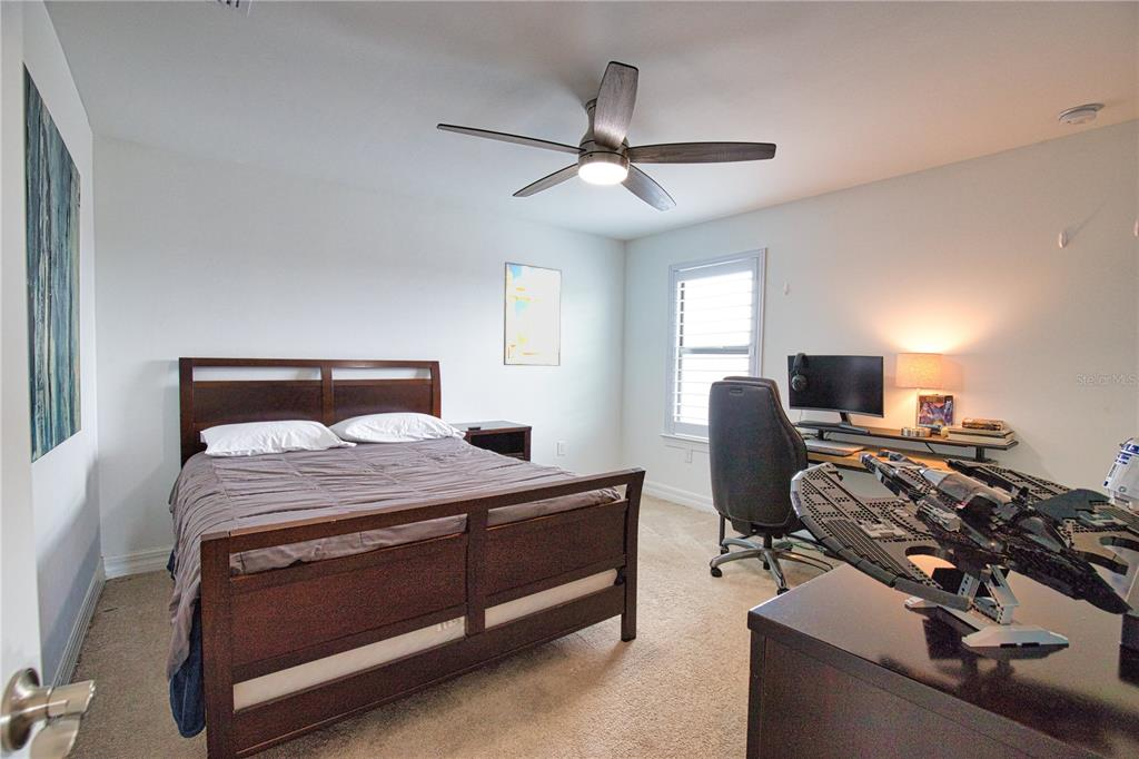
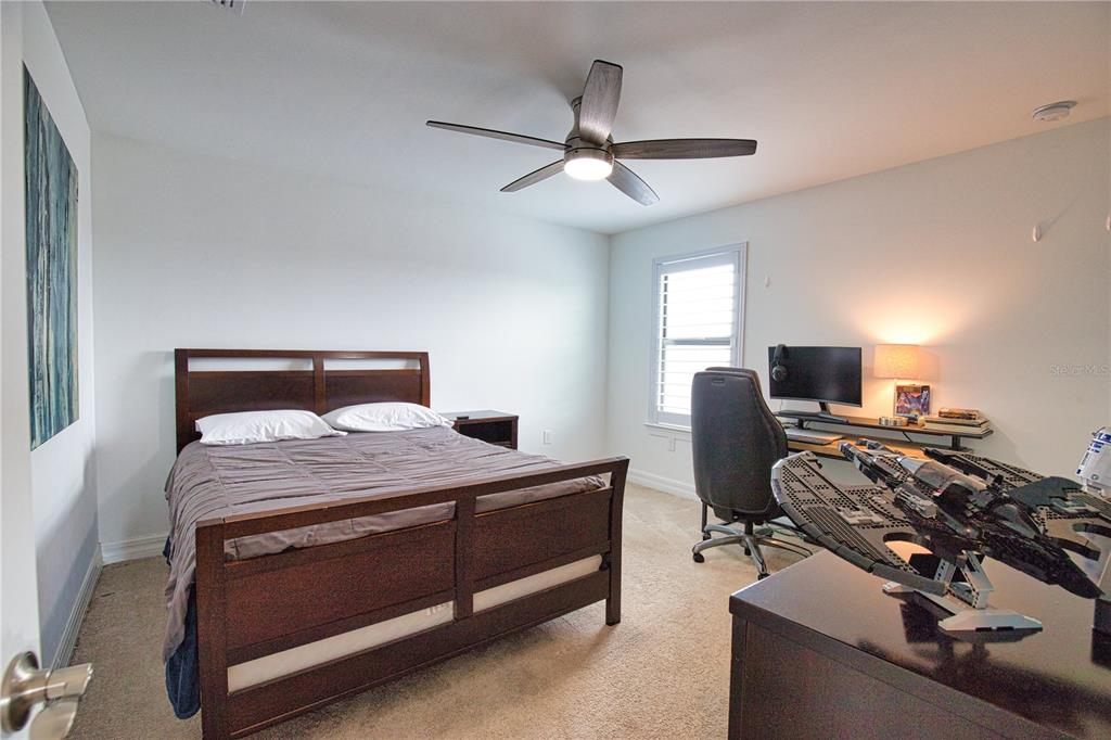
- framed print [503,262,563,367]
